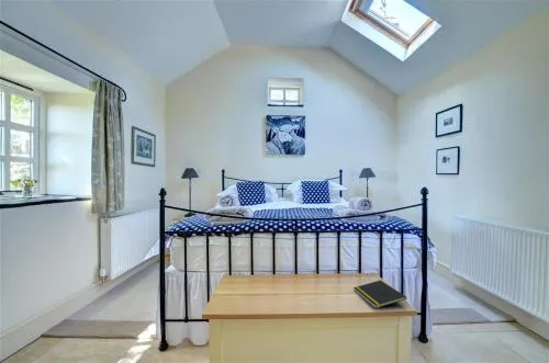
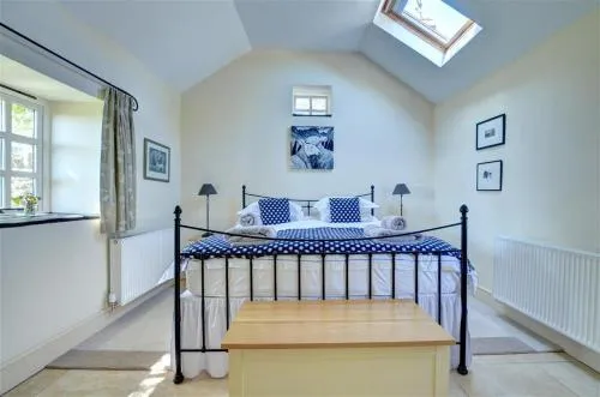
- notepad [352,279,407,309]
